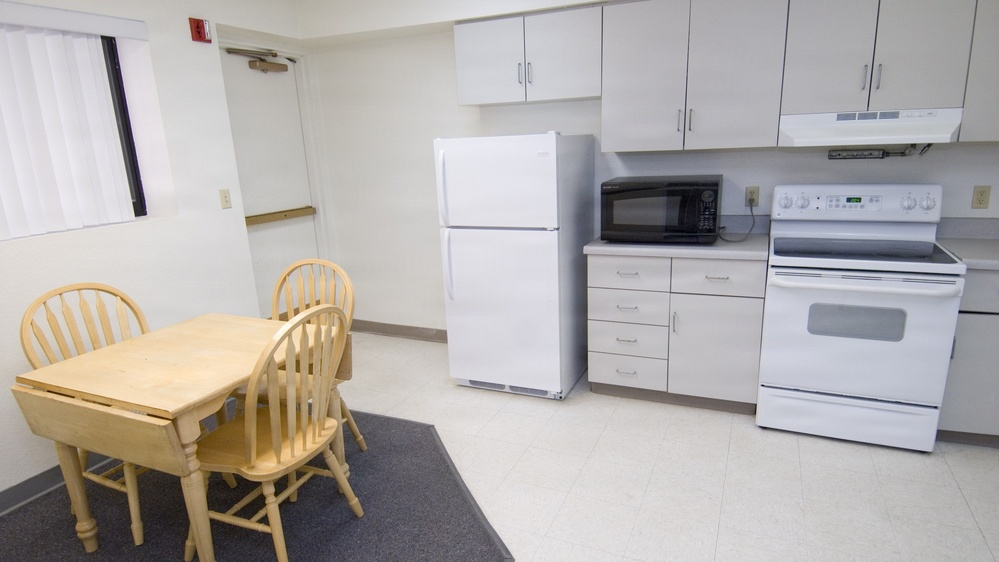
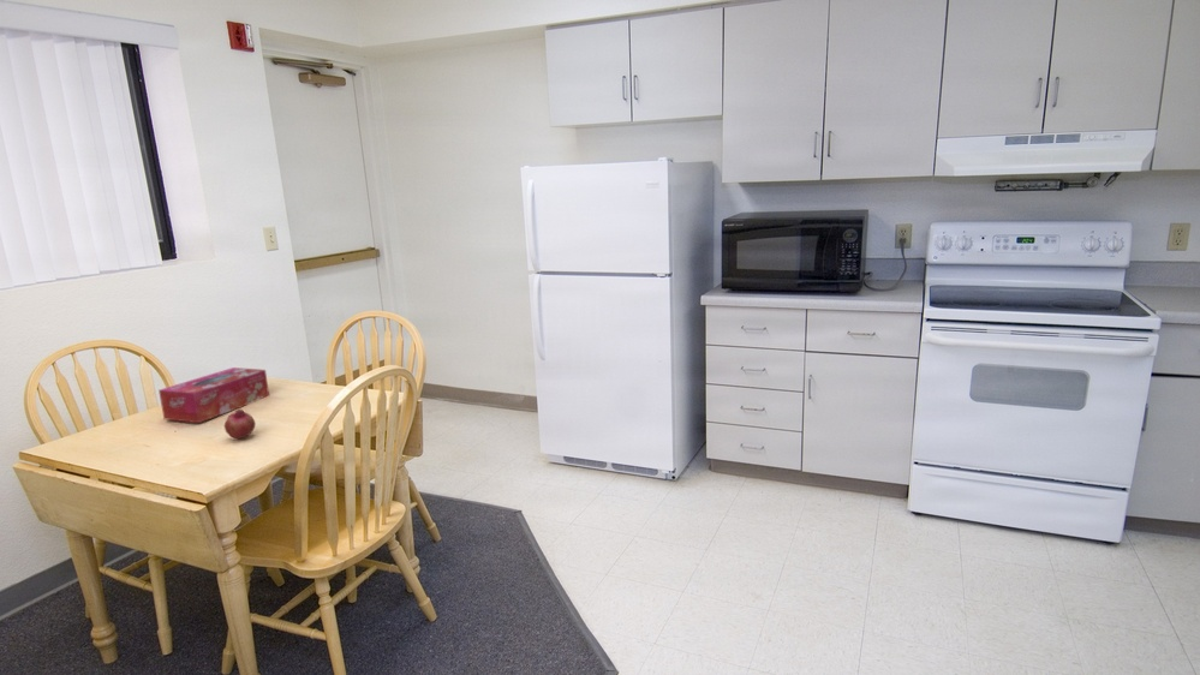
+ tissue box [157,366,270,424]
+ fruit [223,408,257,440]
